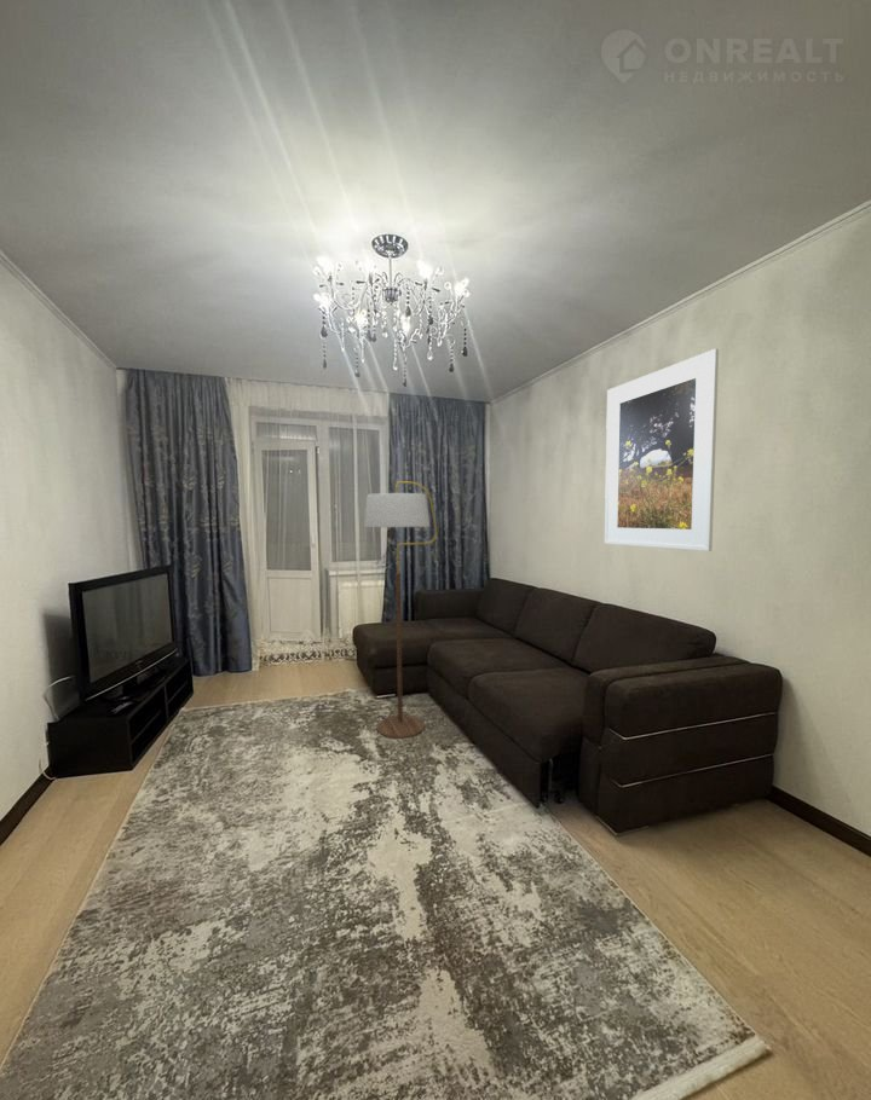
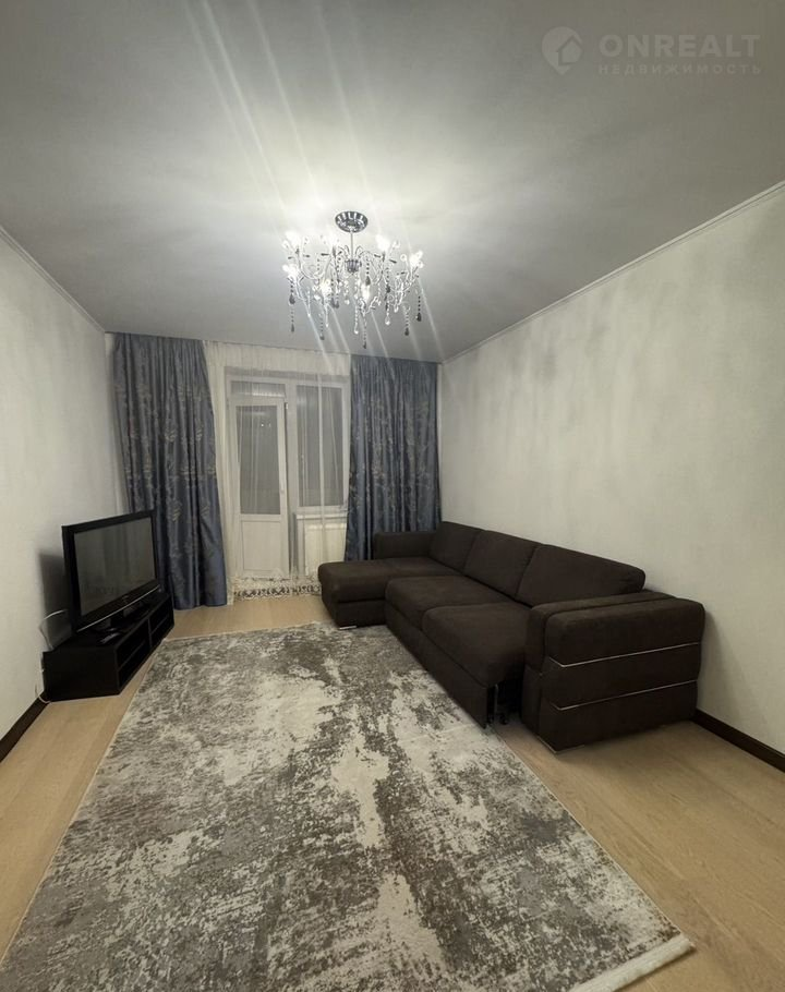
- floor lamp [363,480,438,740]
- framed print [604,347,720,552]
